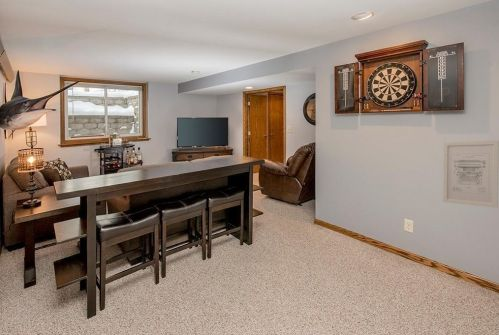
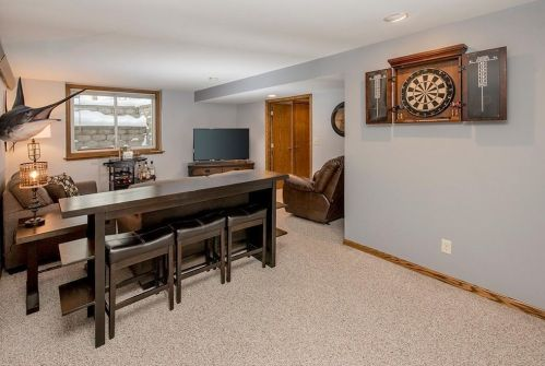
- wall art [442,139,499,209]
